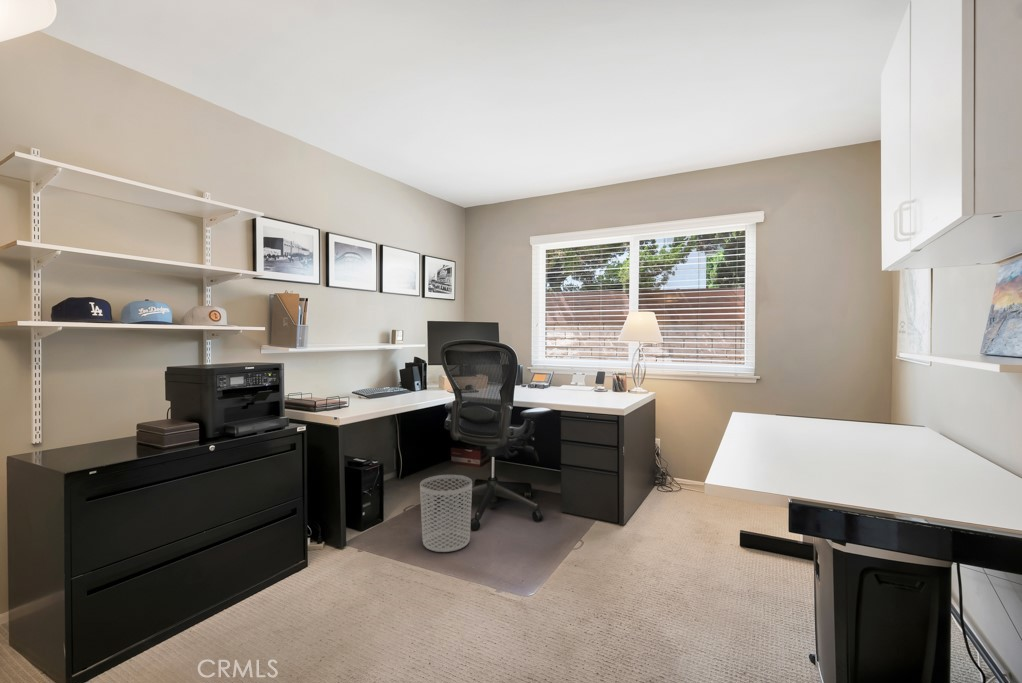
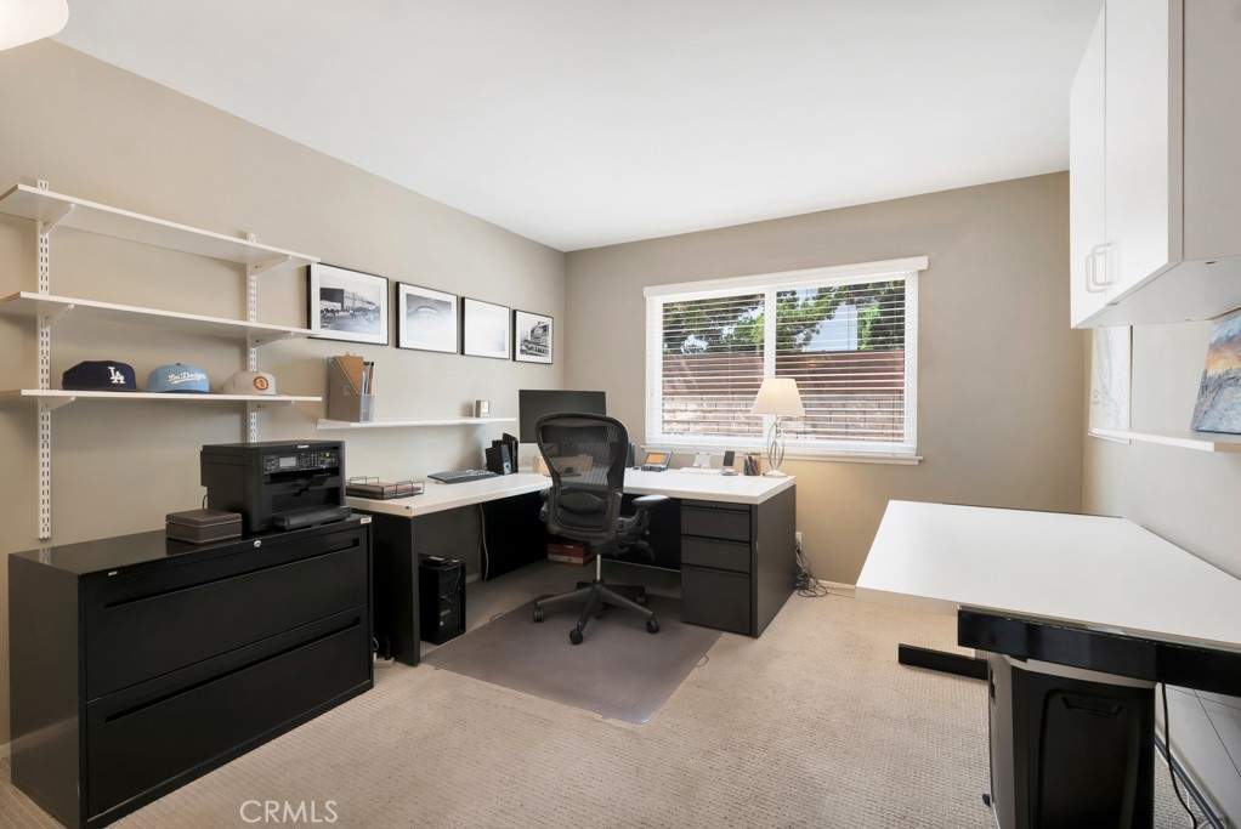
- waste bin [419,474,473,553]
